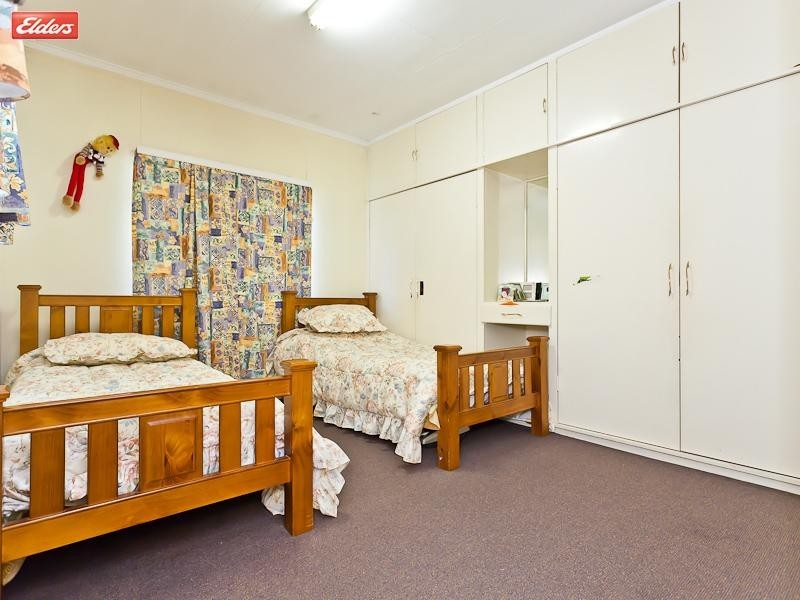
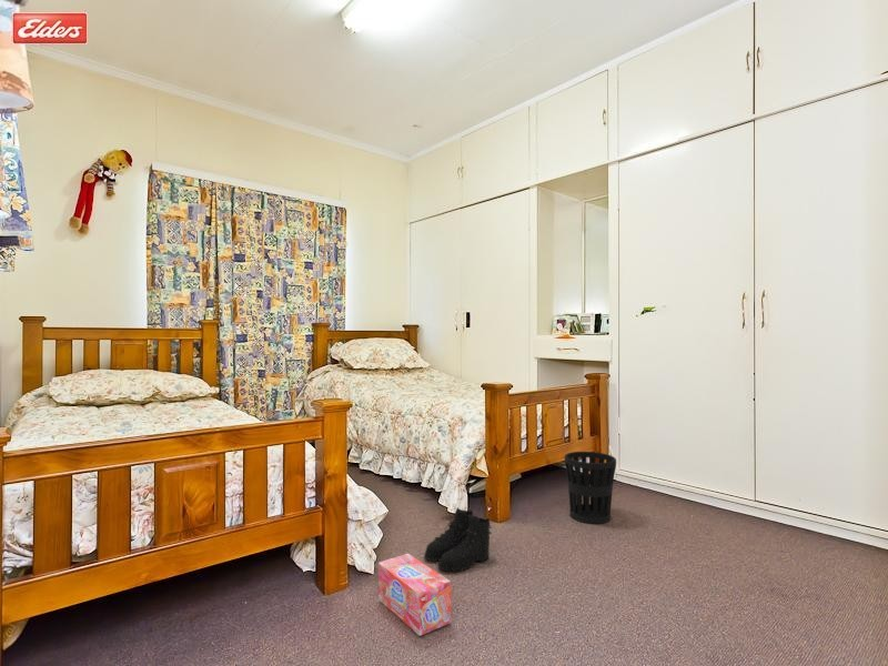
+ box [377,553,453,637]
+ boots [423,506,493,574]
+ wastebasket [564,451,617,525]
